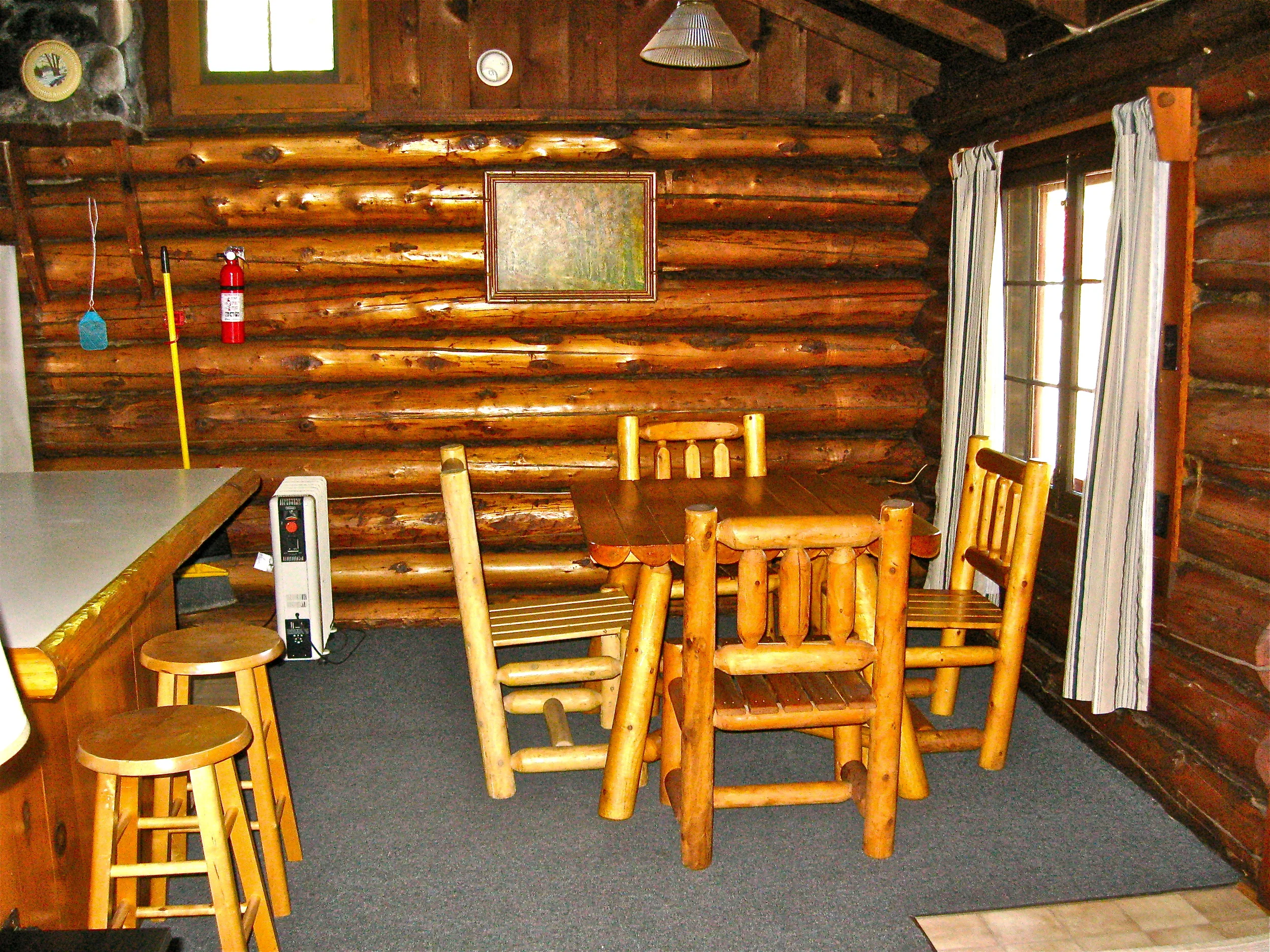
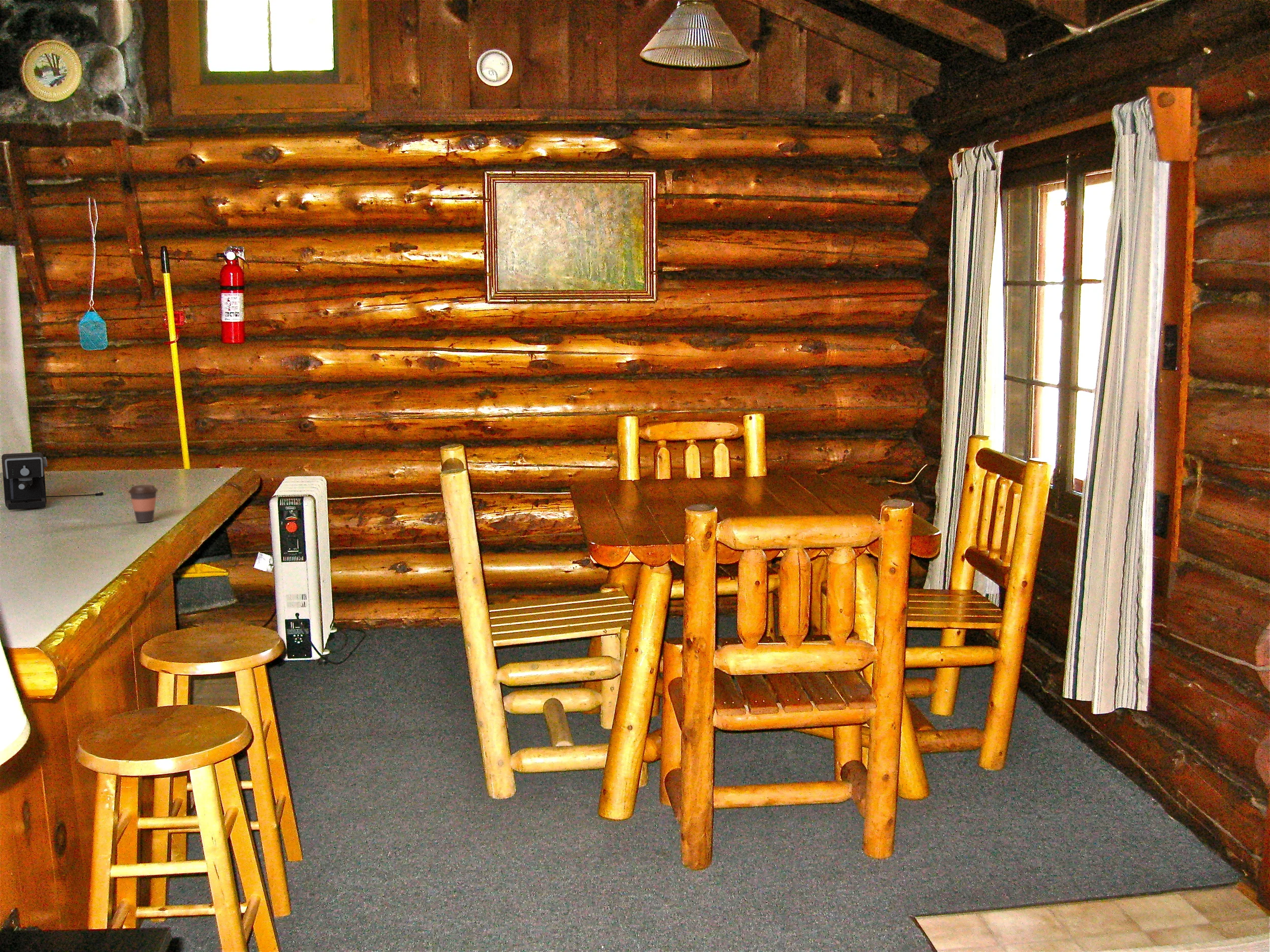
+ coffee maker [1,452,104,510]
+ coffee cup [128,484,158,523]
